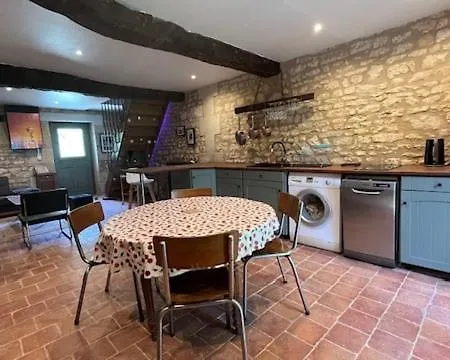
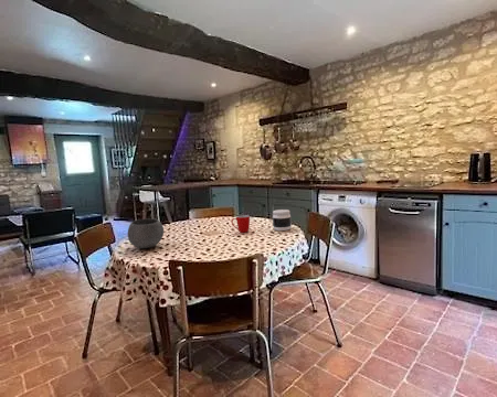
+ jar [272,208,293,232]
+ bowl [127,217,165,249]
+ mug [231,214,251,234]
